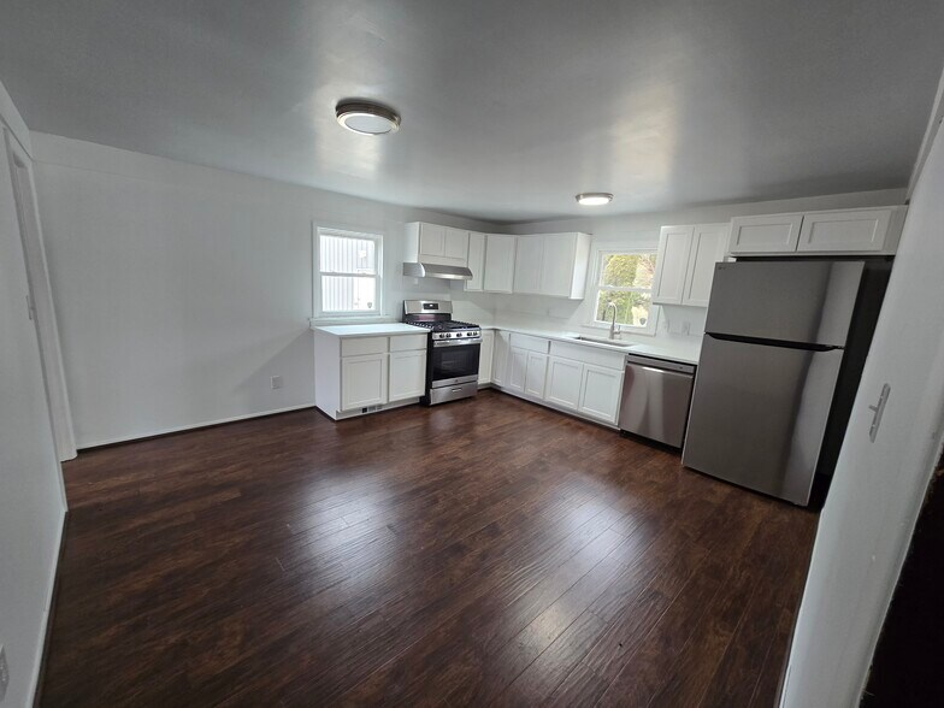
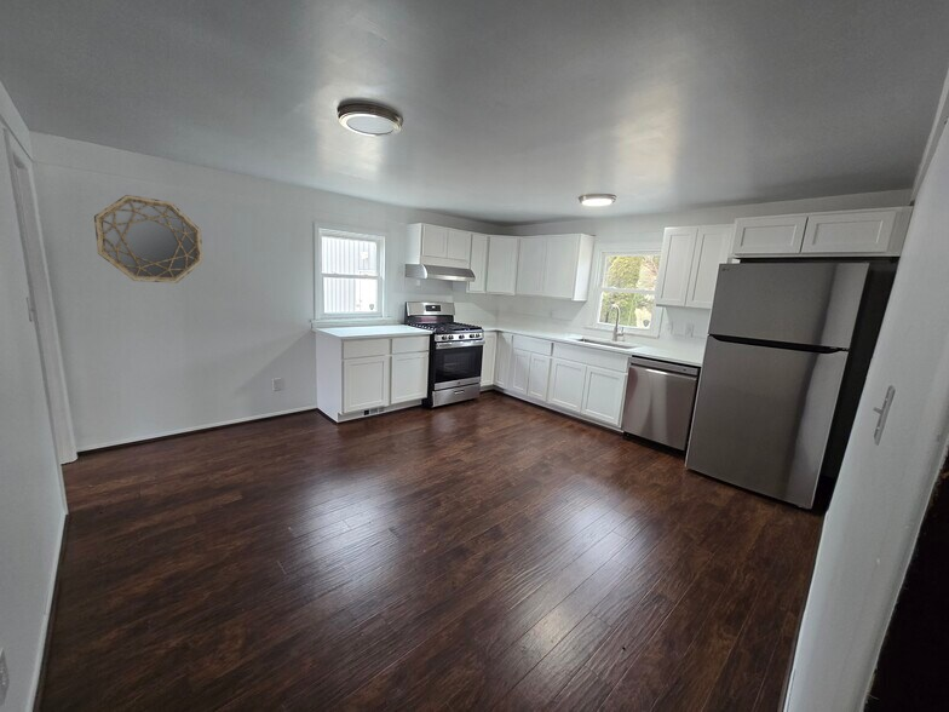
+ home mirror [93,194,203,285]
